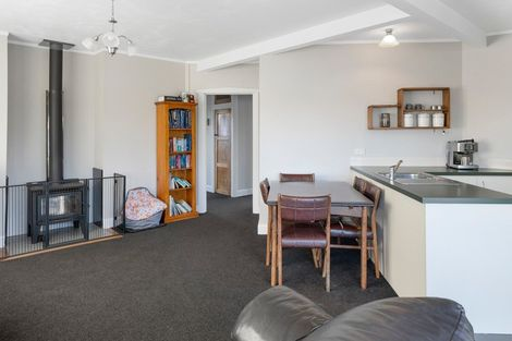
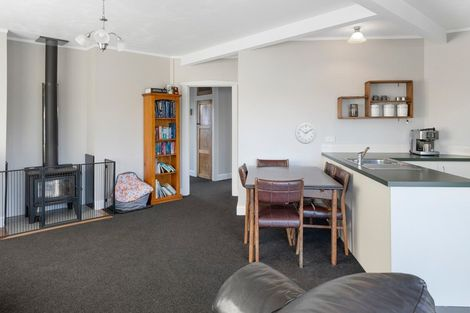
+ wall clock [294,122,317,145]
